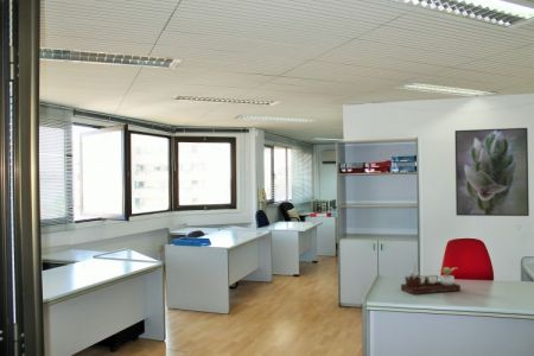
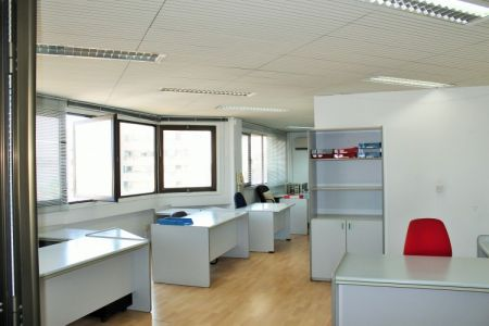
- desk organizer [400,263,462,295]
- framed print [453,127,530,217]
